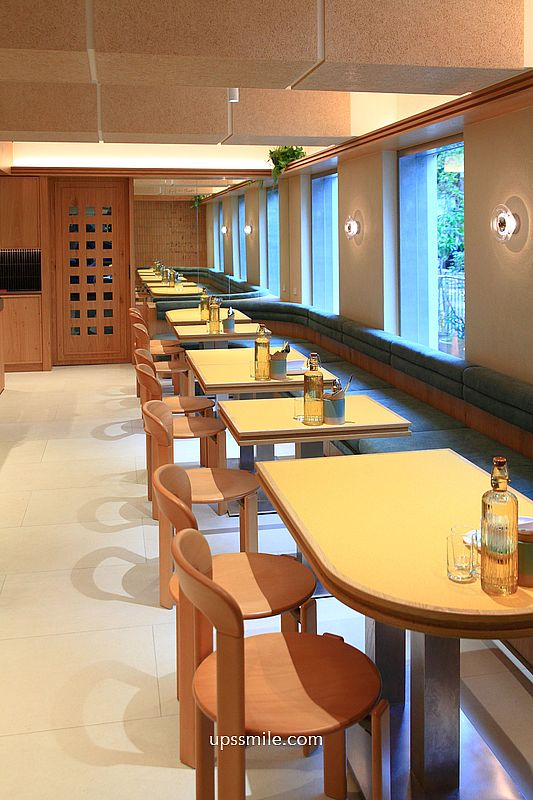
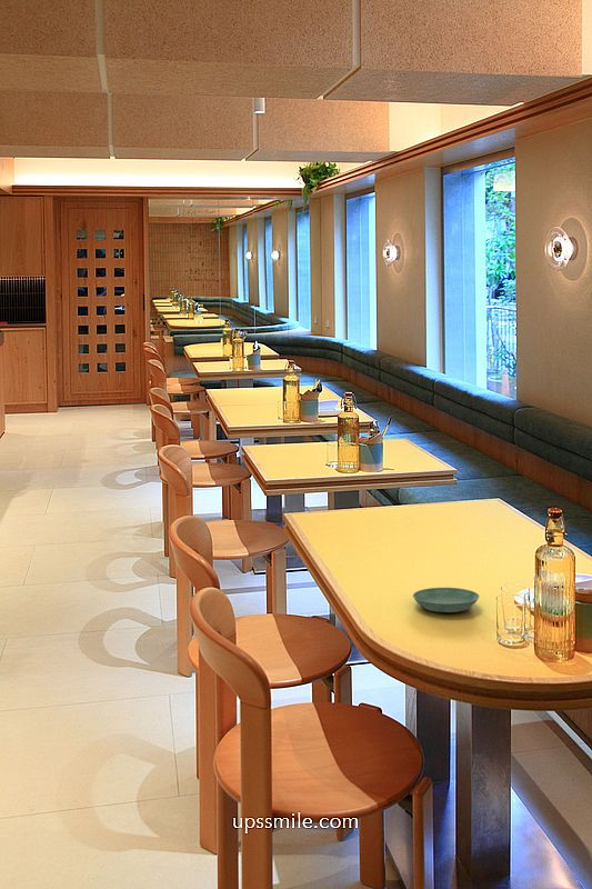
+ saucer [412,587,481,613]
